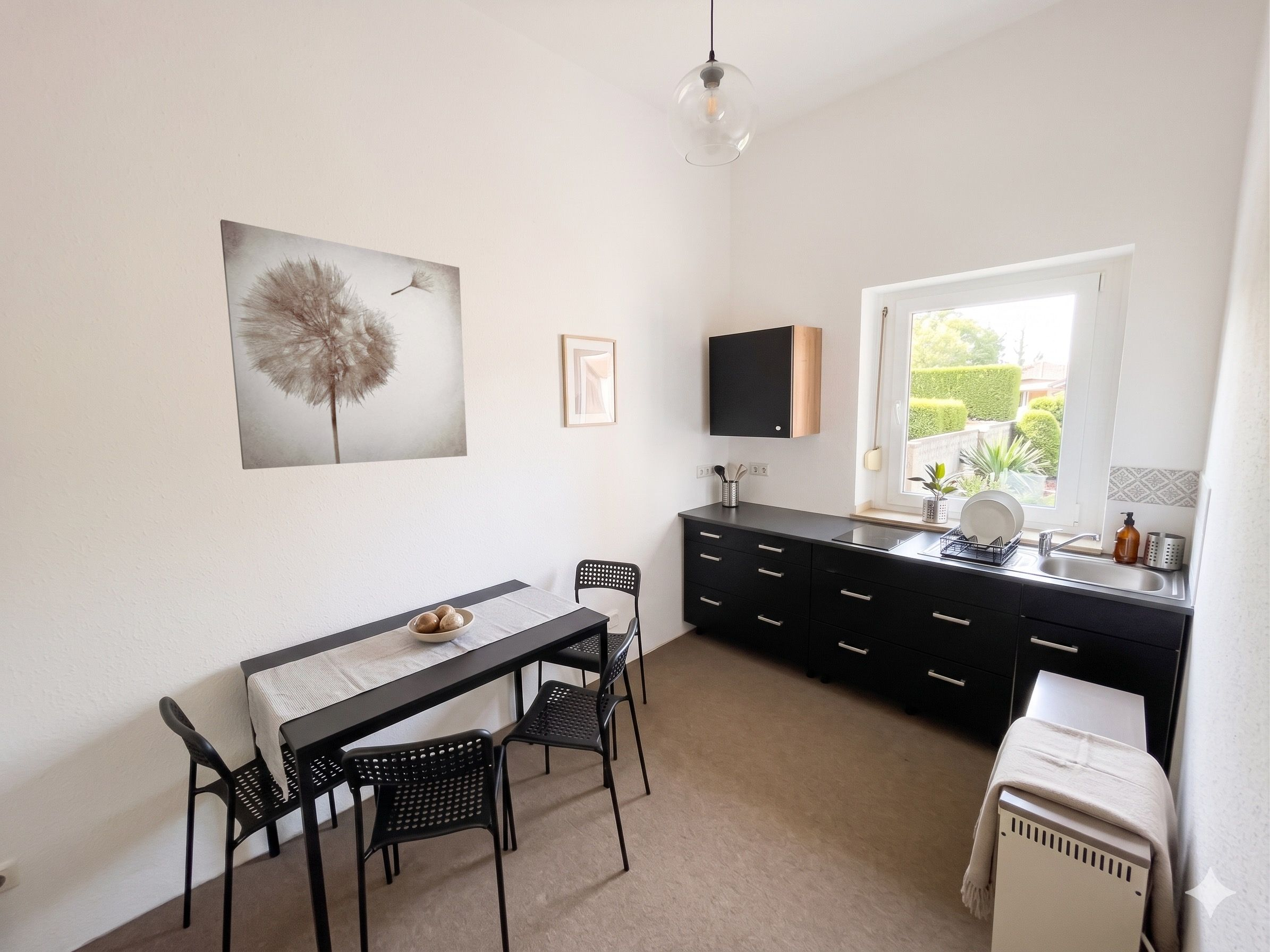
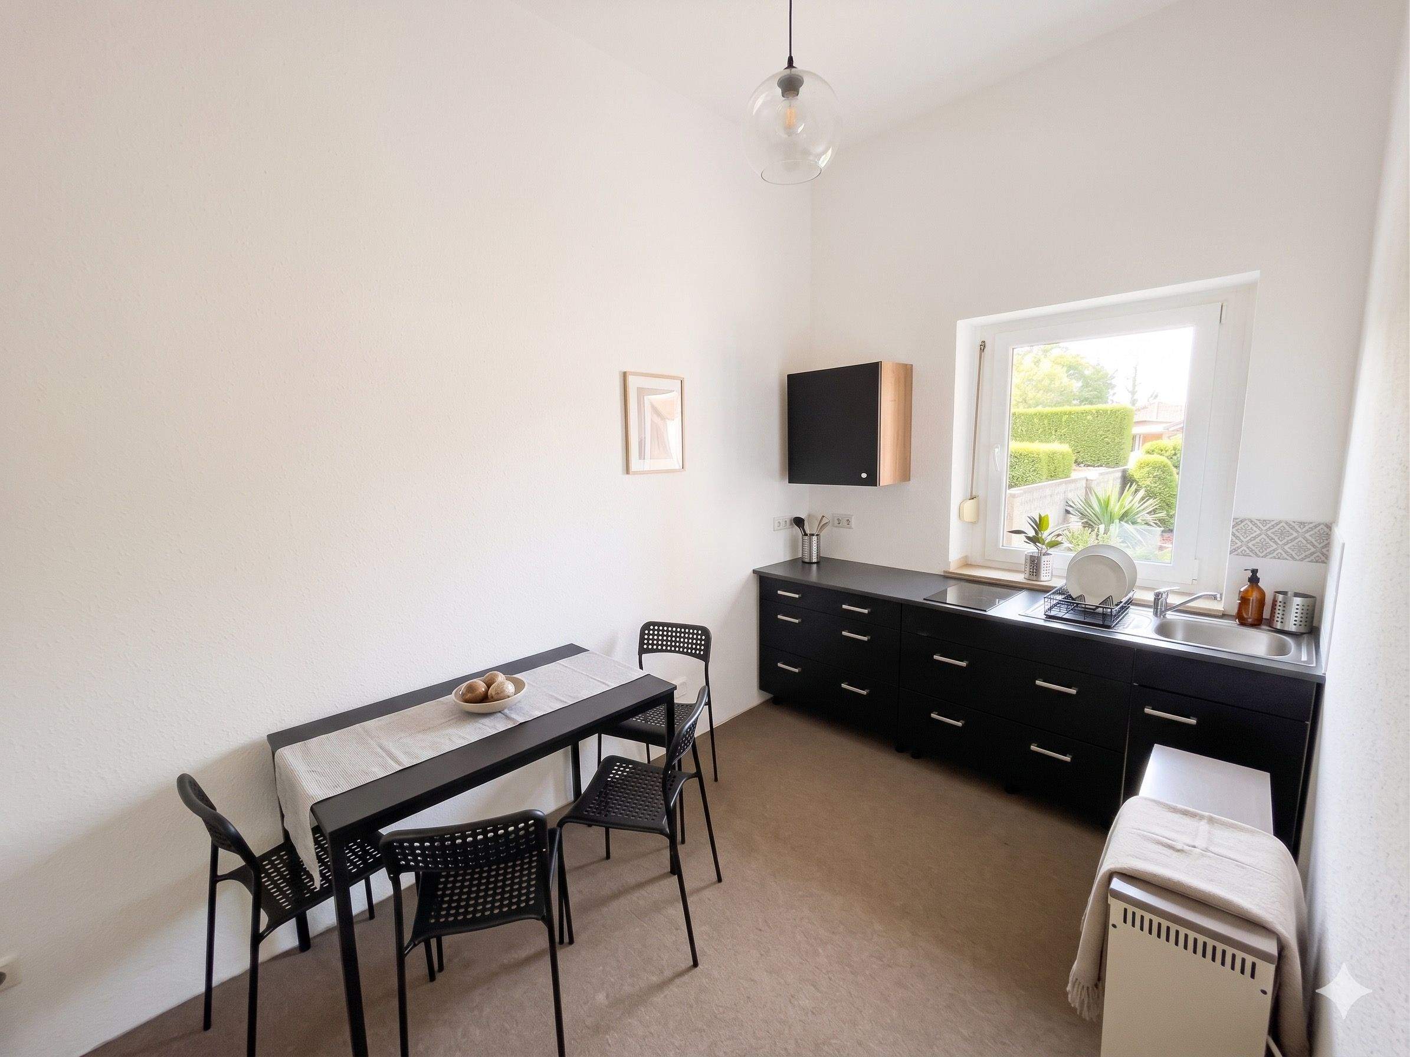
- wall art [220,219,468,470]
